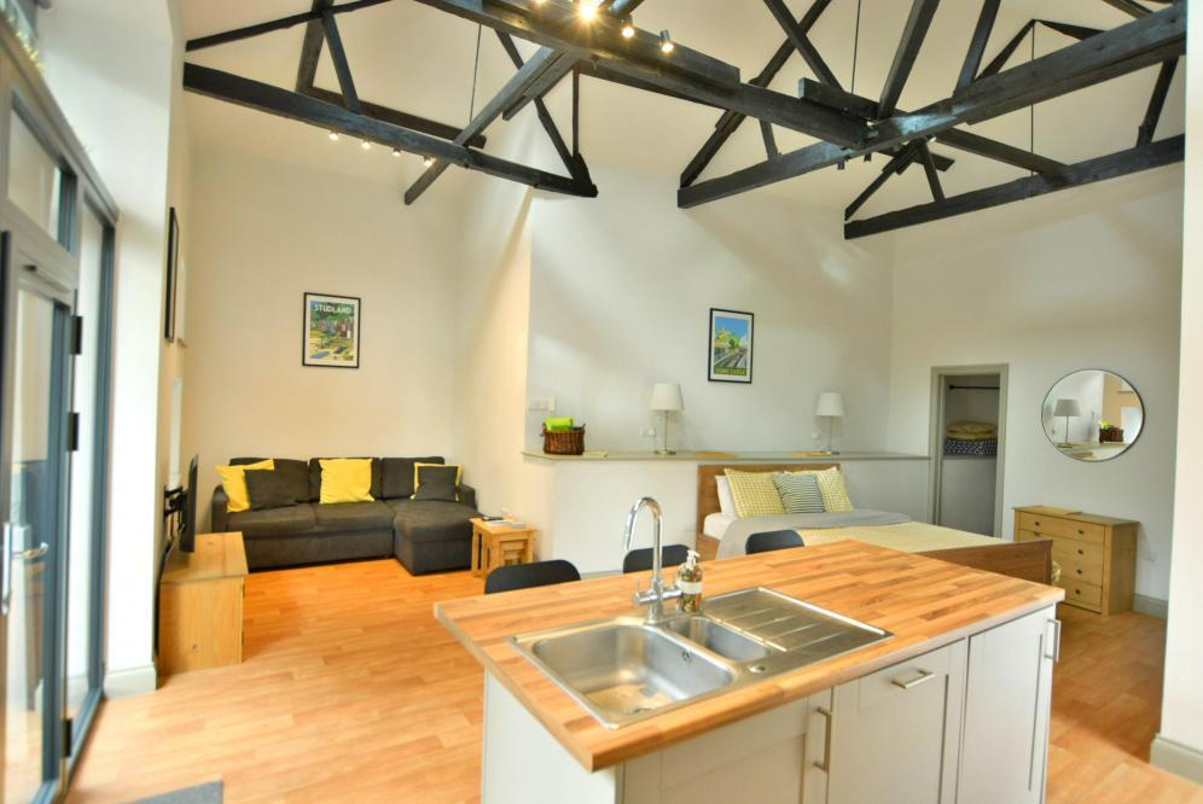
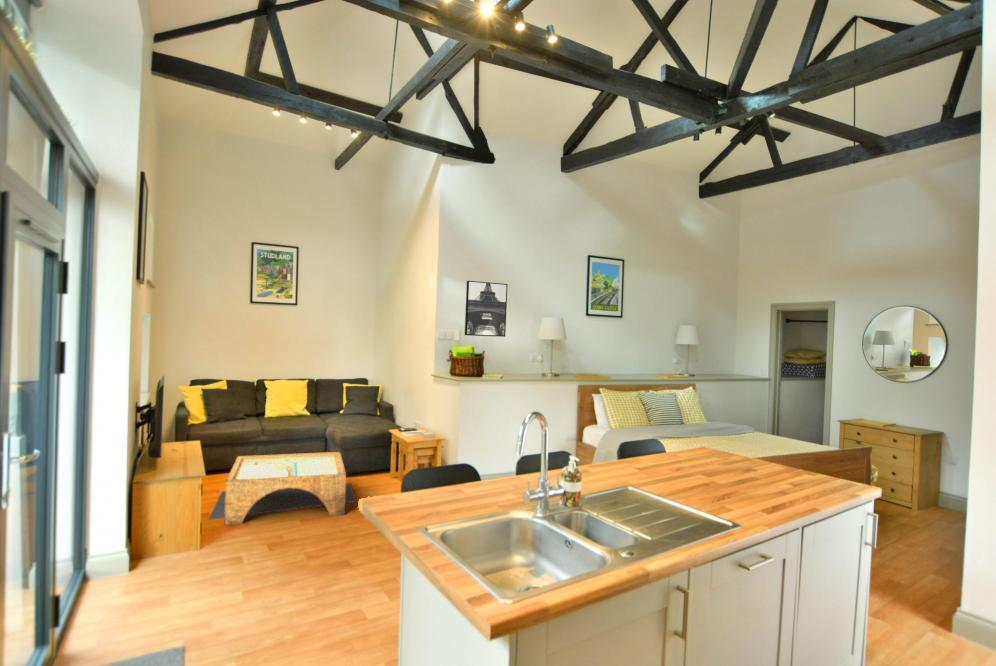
+ wall art [464,280,509,338]
+ coffee table [208,451,357,526]
